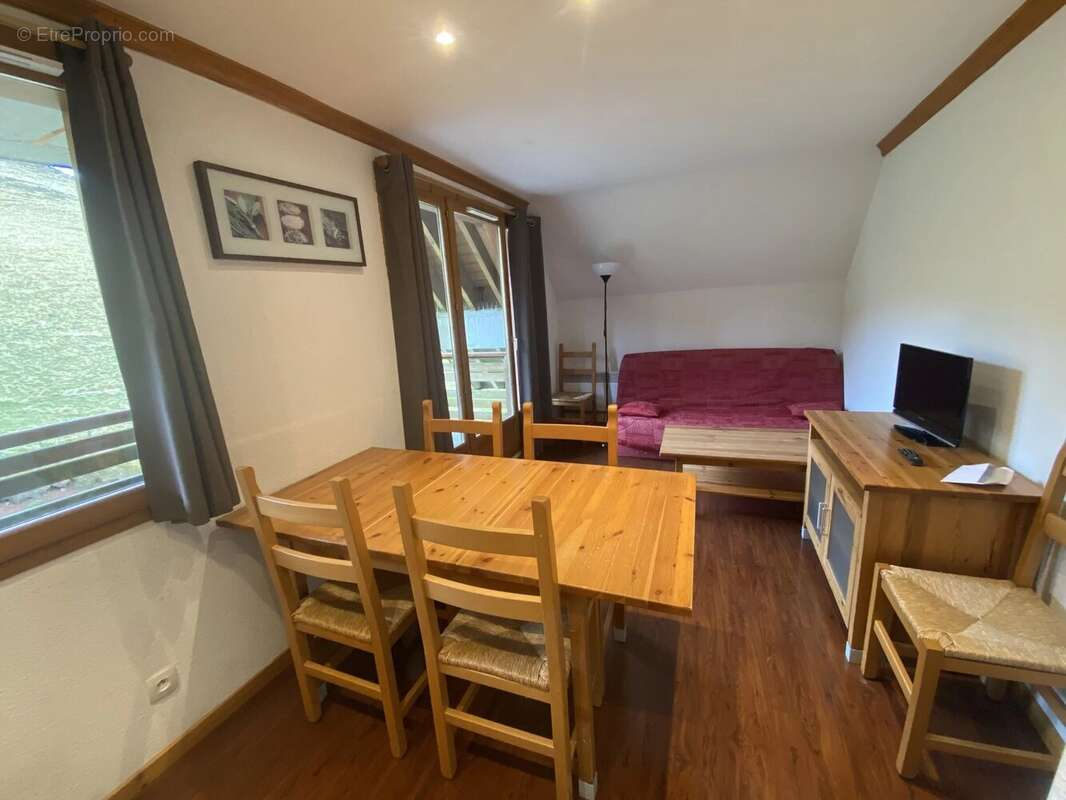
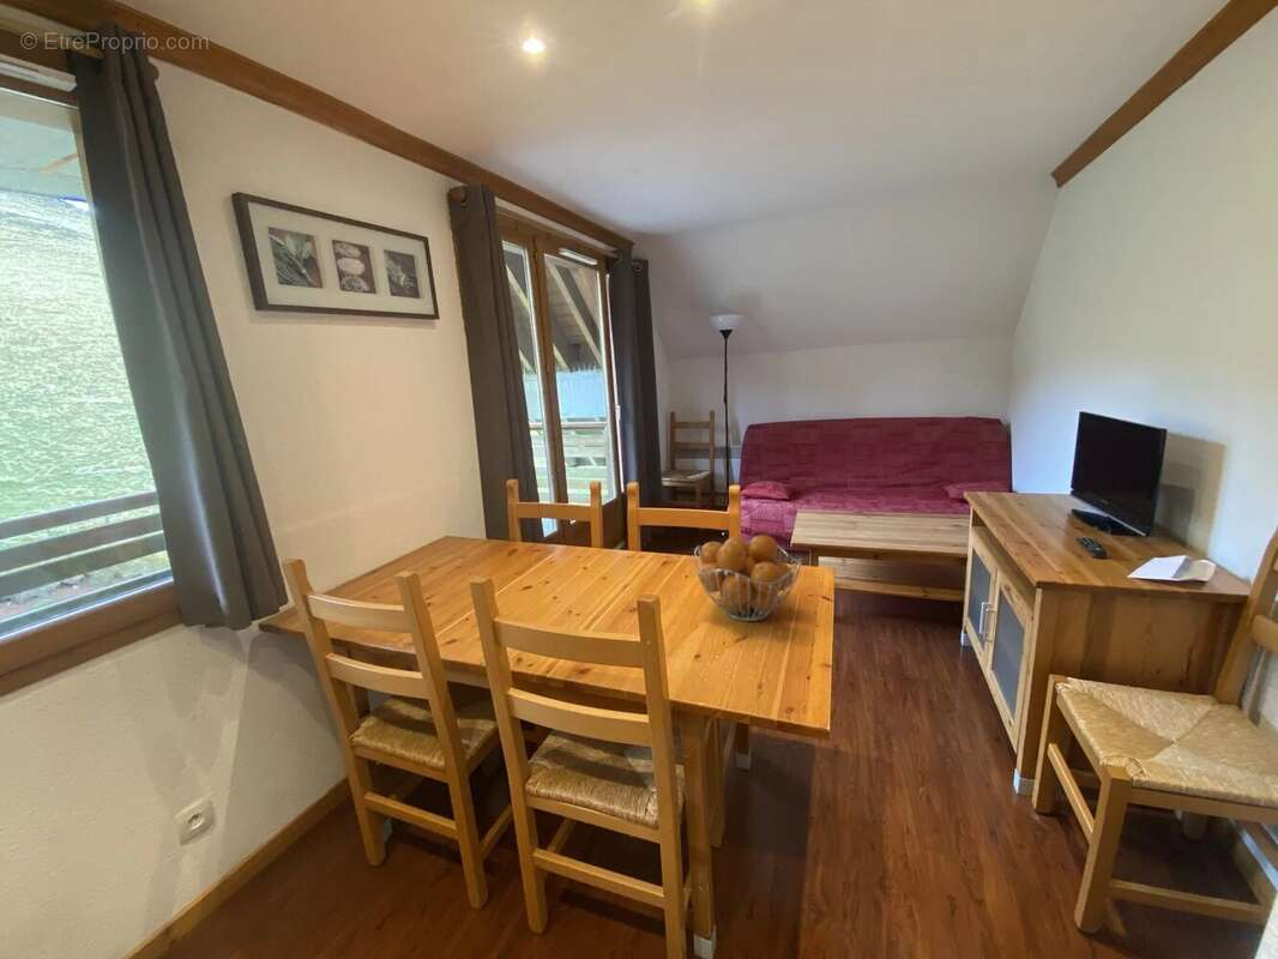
+ fruit basket [693,533,803,622]
